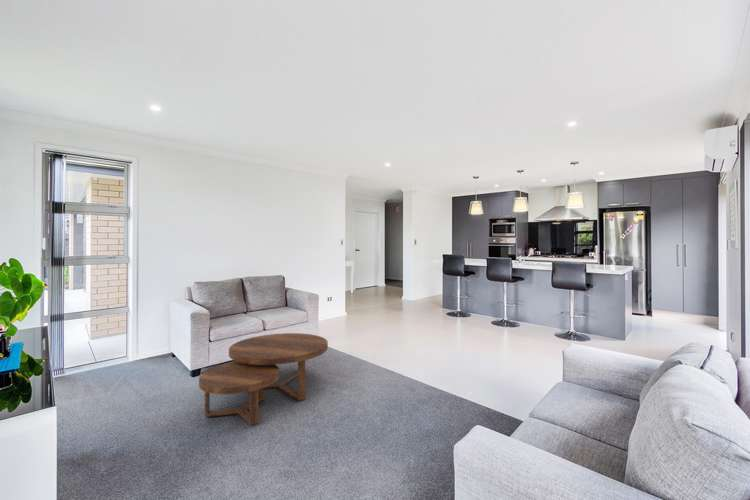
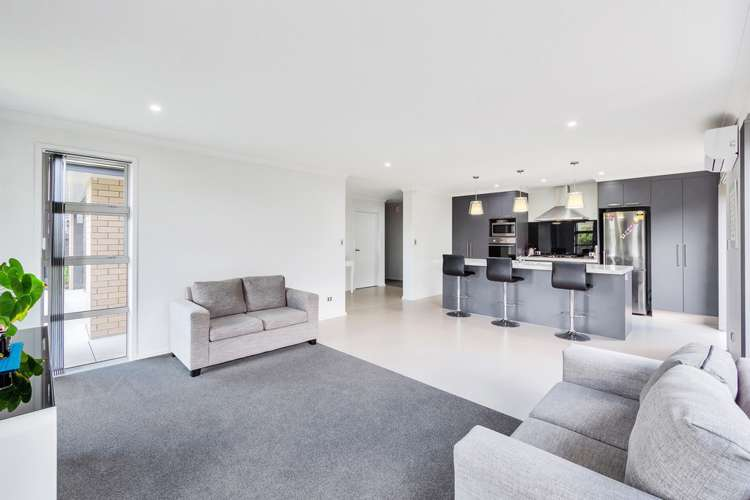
- coffee table [198,332,329,426]
